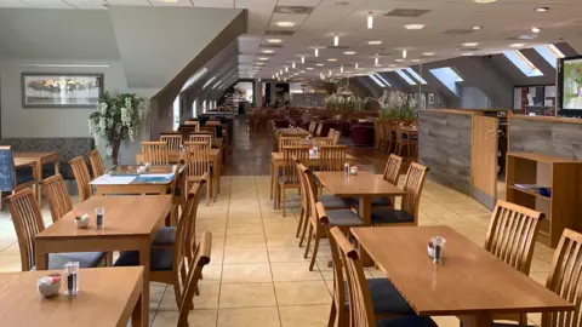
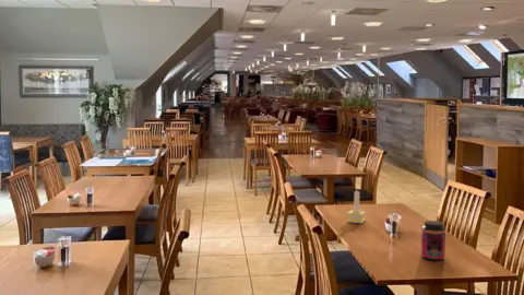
+ candle [346,189,367,224]
+ jar [420,220,446,261]
